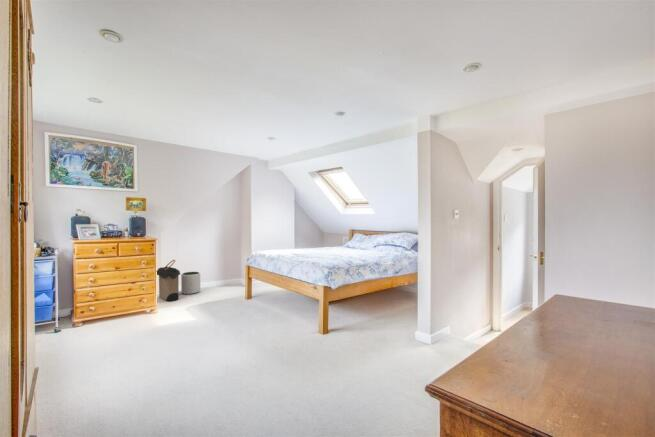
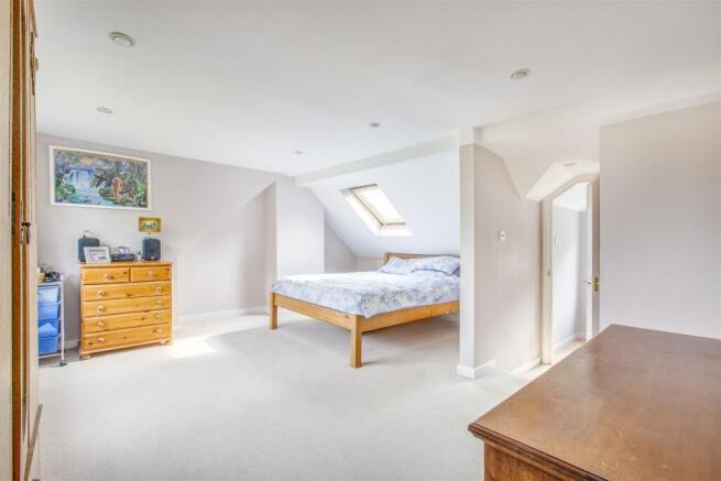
- plant pot [180,271,201,295]
- laundry hamper [156,259,181,302]
